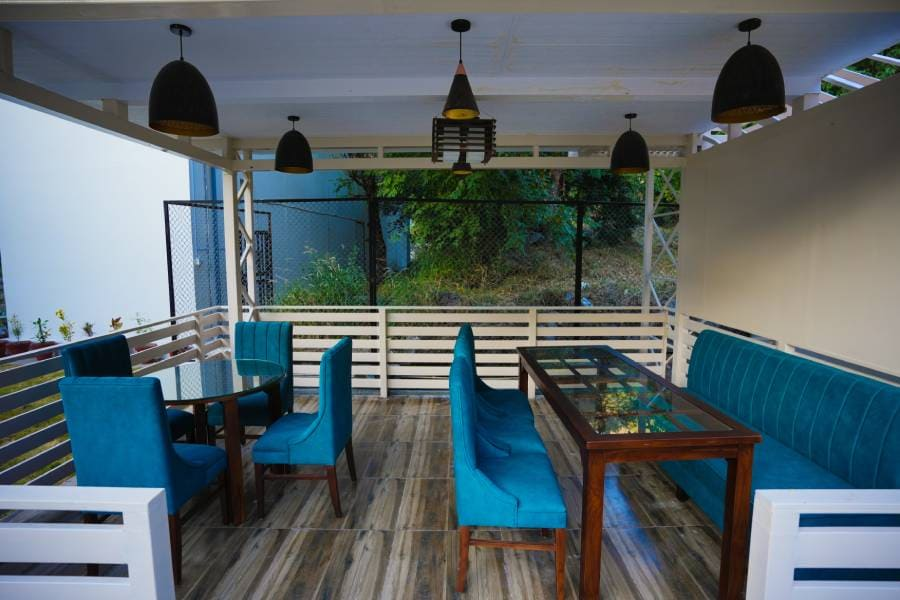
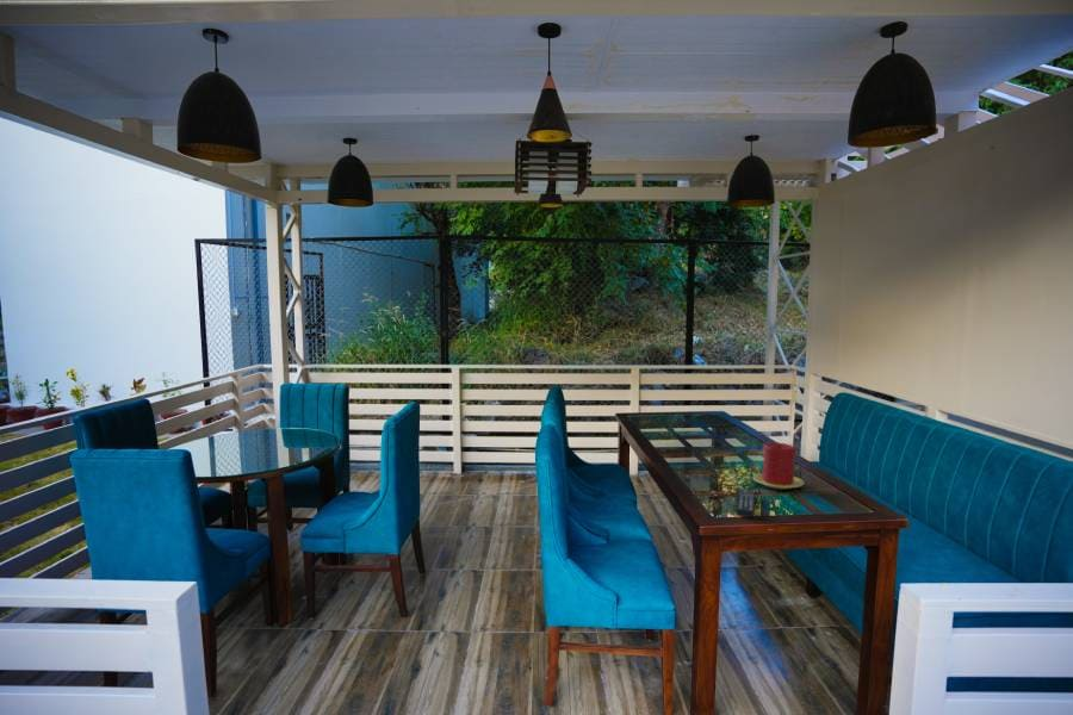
+ remote control [734,489,756,518]
+ candle [752,442,805,490]
